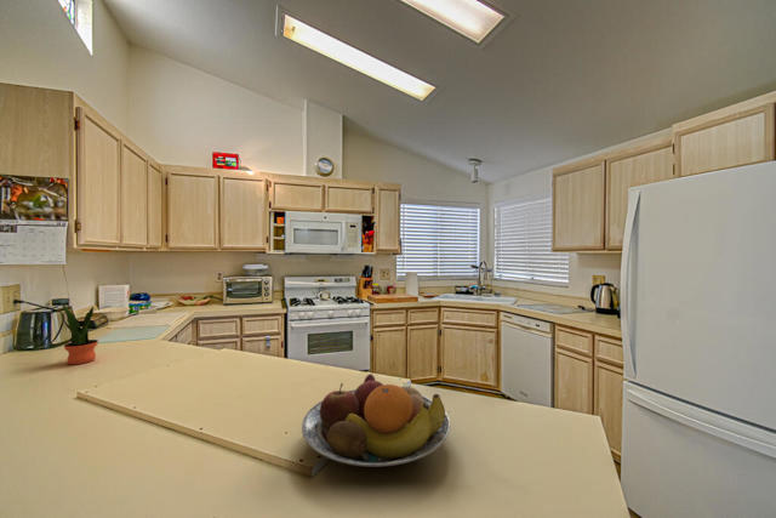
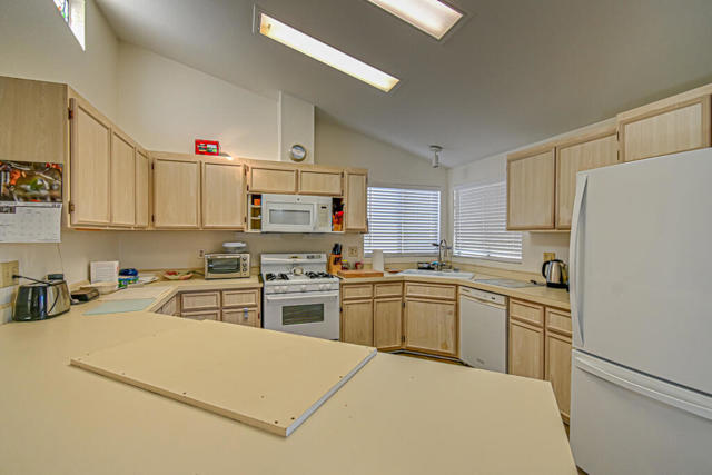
- fruit bowl [301,374,451,468]
- potted plant [61,301,99,365]
